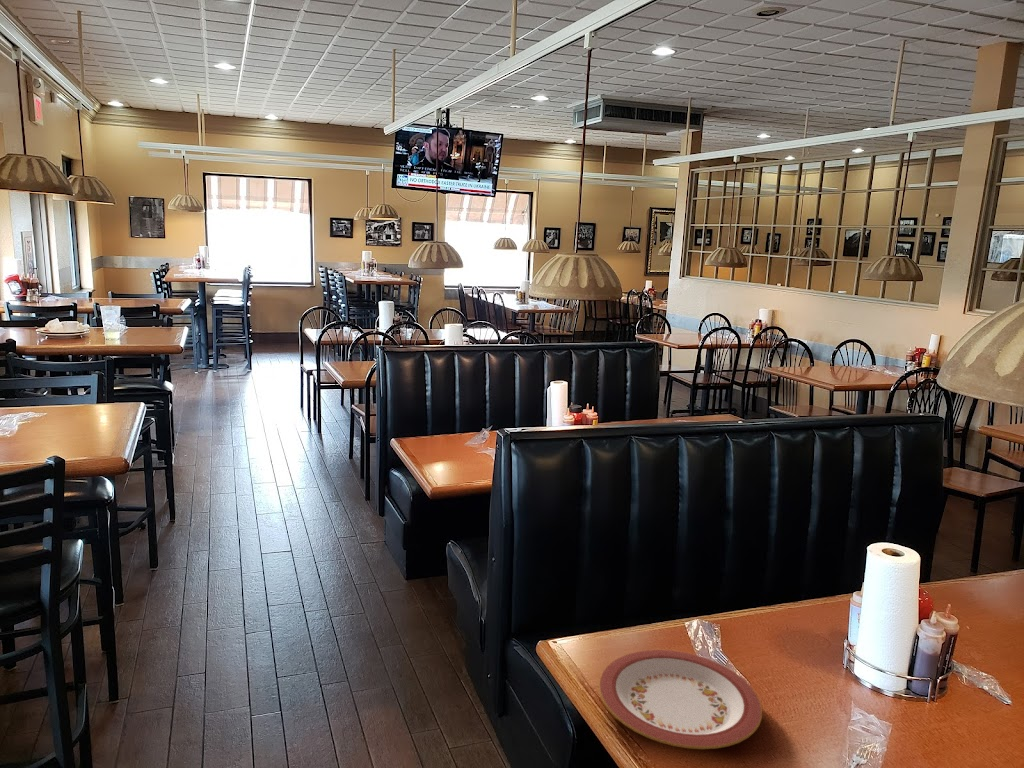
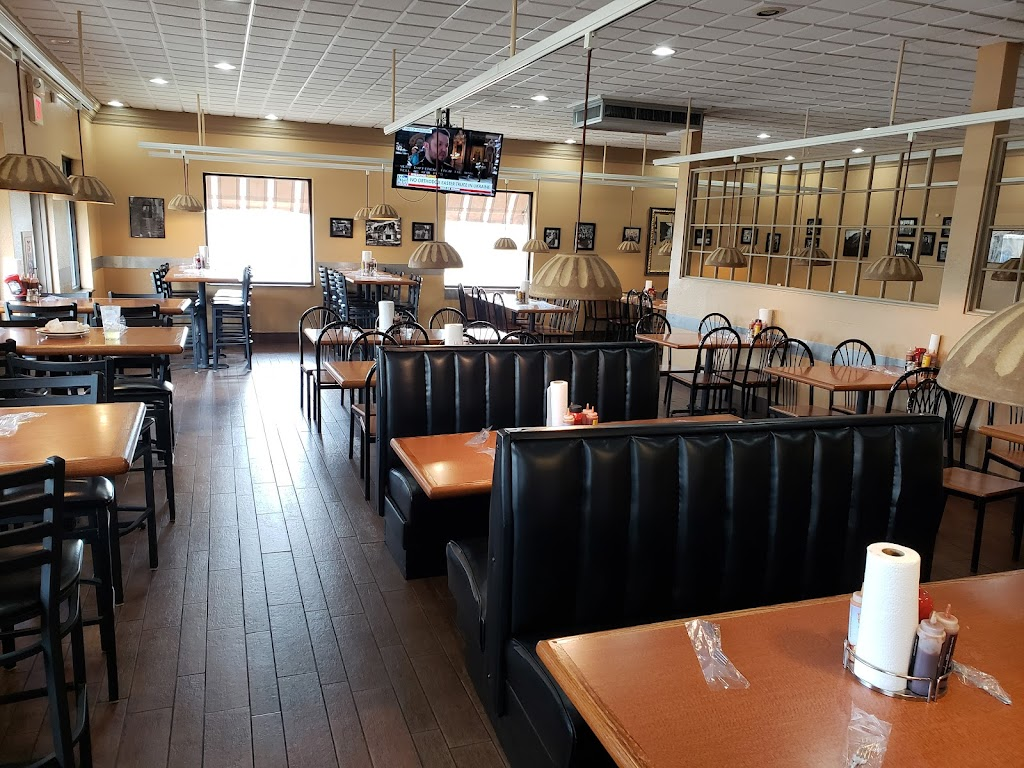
- plate [598,649,763,750]
